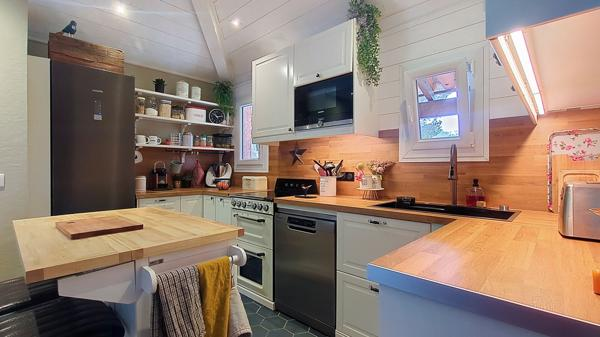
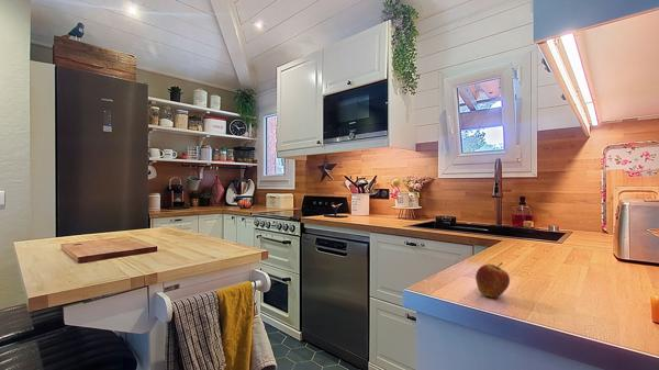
+ fruit [474,261,511,299]
